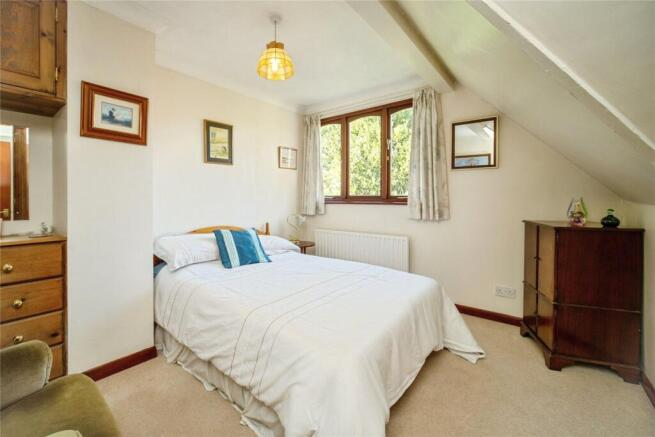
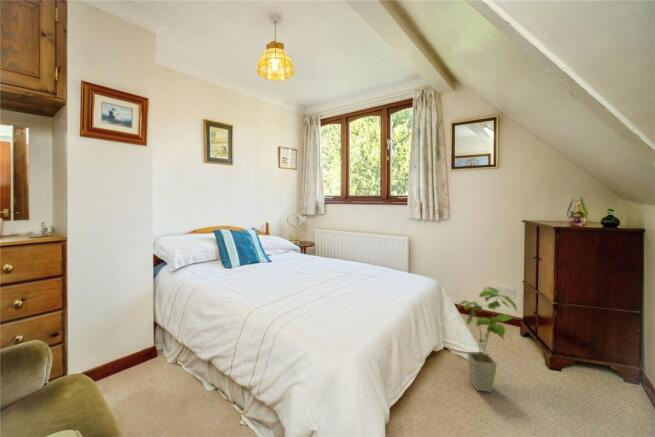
+ house plant [457,286,518,393]
